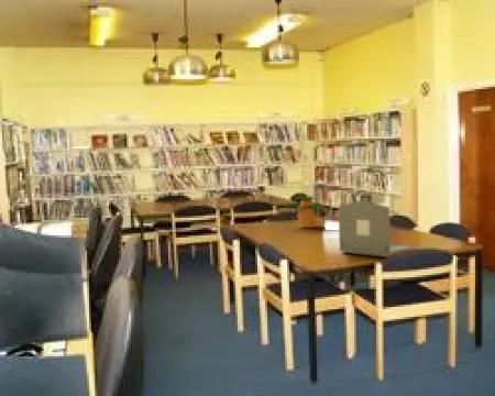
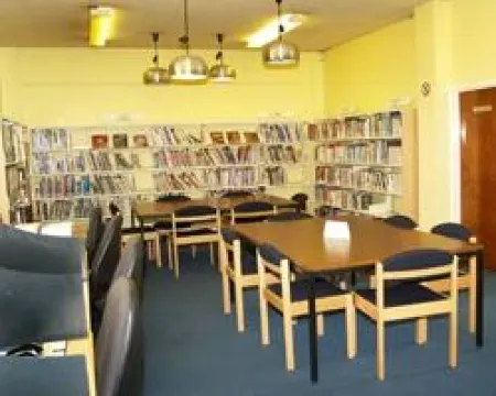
- potted plant [284,193,327,229]
- laptop [338,199,414,258]
